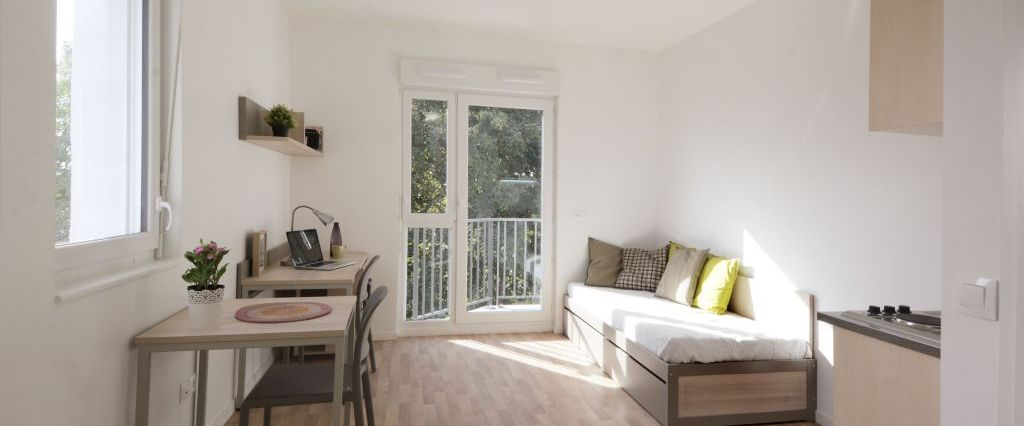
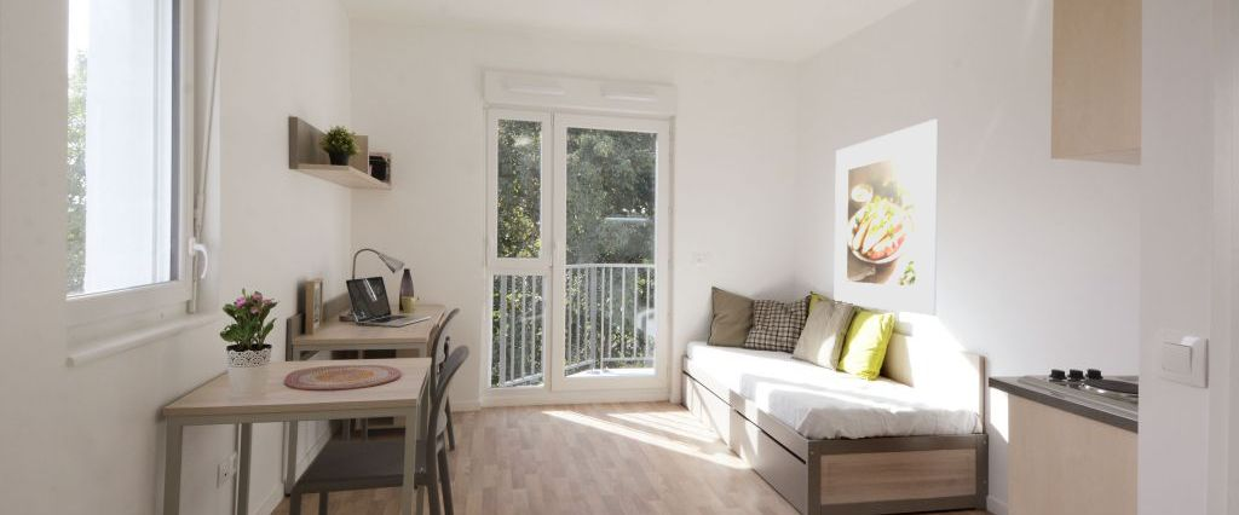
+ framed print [832,118,939,317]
